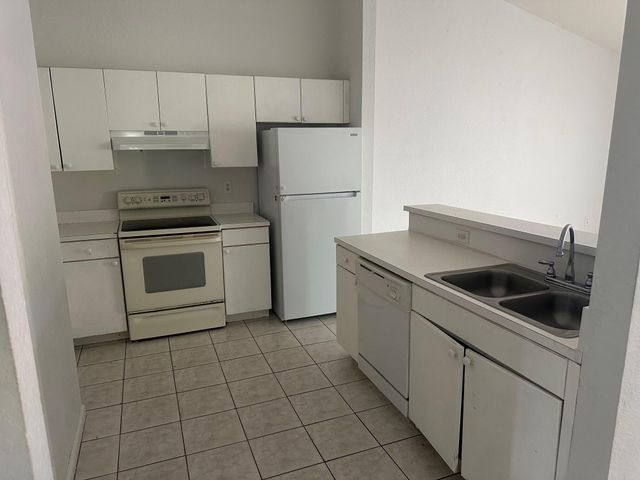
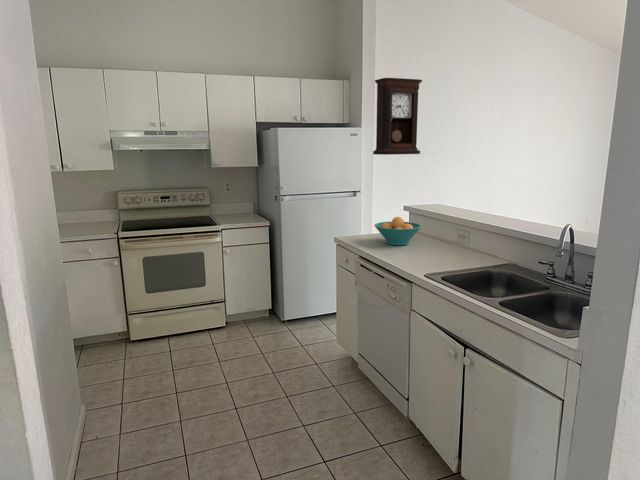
+ fruit bowl [374,216,423,246]
+ pendulum clock [372,77,423,156]
